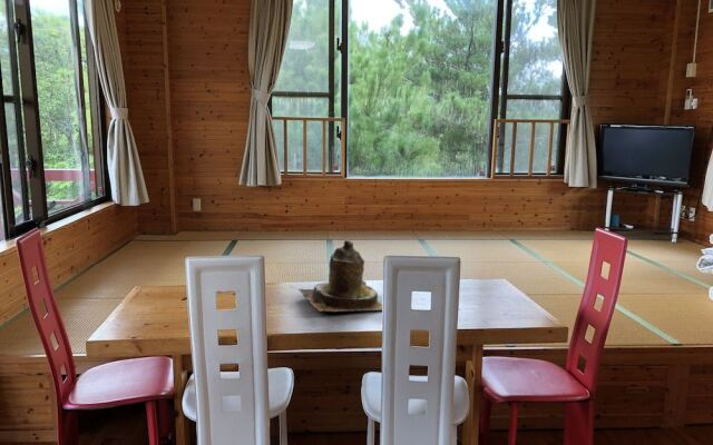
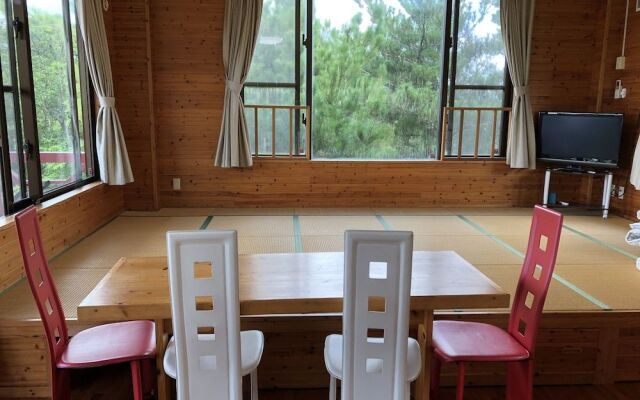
- teapot [297,239,383,313]
